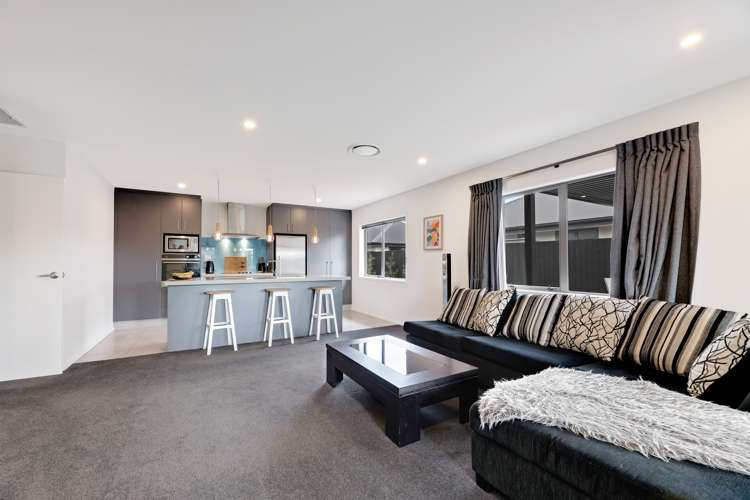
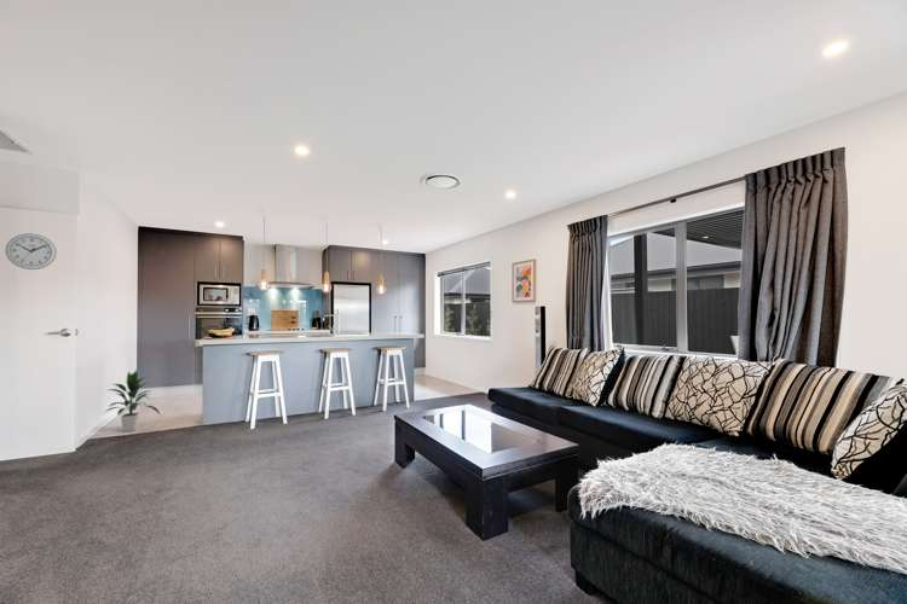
+ wall clock [5,232,58,271]
+ indoor plant [100,368,162,434]
